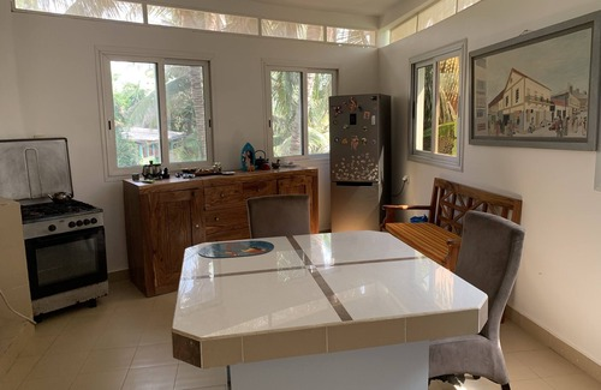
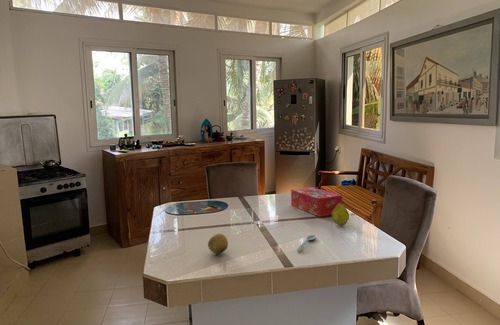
+ spoon [296,234,317,253]
+ fruit [331,201,350,226]
+ tissue box [290,186,343,218]
+ fruit [207,233,229,255]
